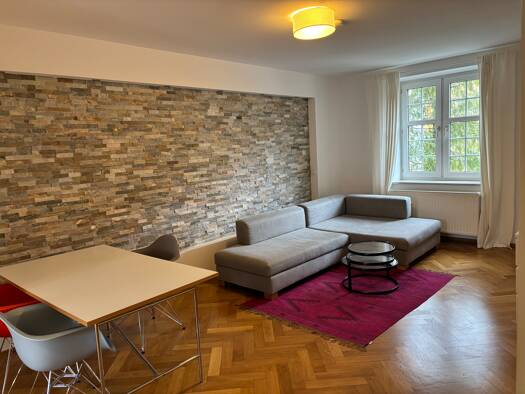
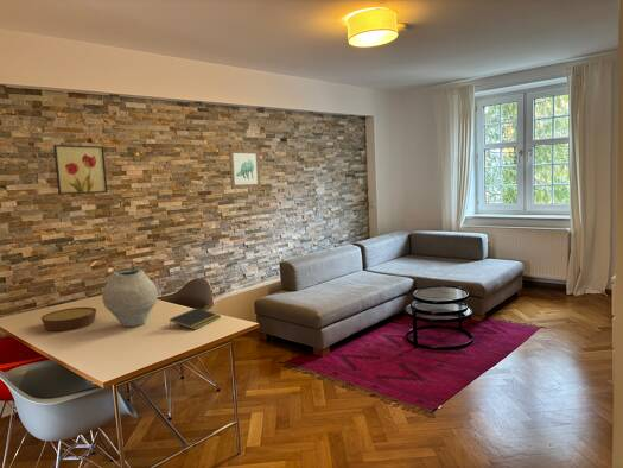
+ wall art [52,144,109,196]
+ bowl [40,306,97,331]
+ vase [101,268,159,328]
+ wall art [228,147,262,190]
+ notepad [169,306,222,330]
